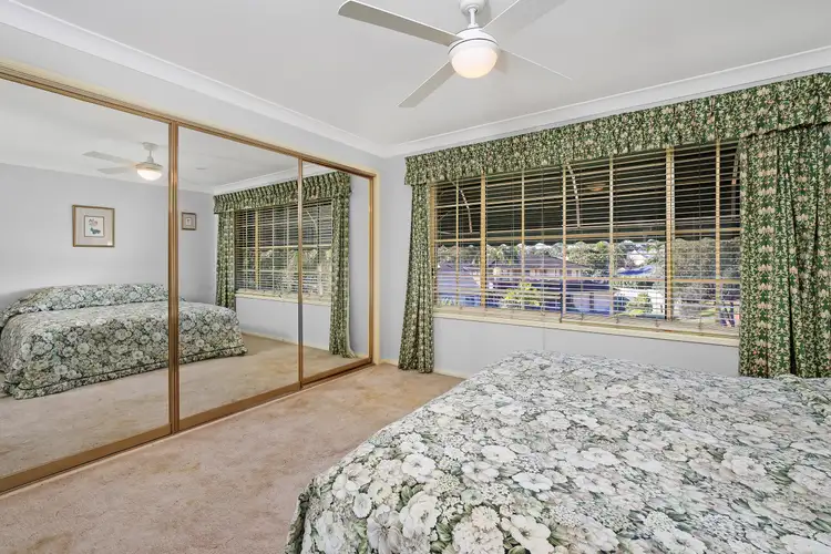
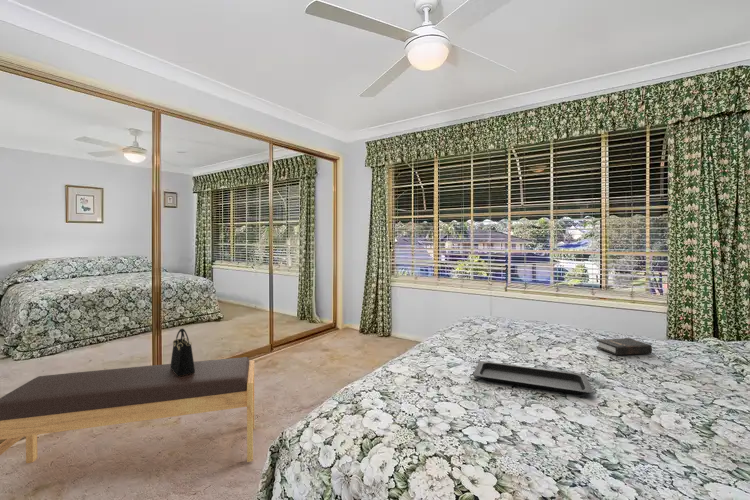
+ bench [0,356,255,464]
+ serving tray [473,360,594,395]
+ handbag [170,328,195,377]
+ hardback book [596,337,653,356]
